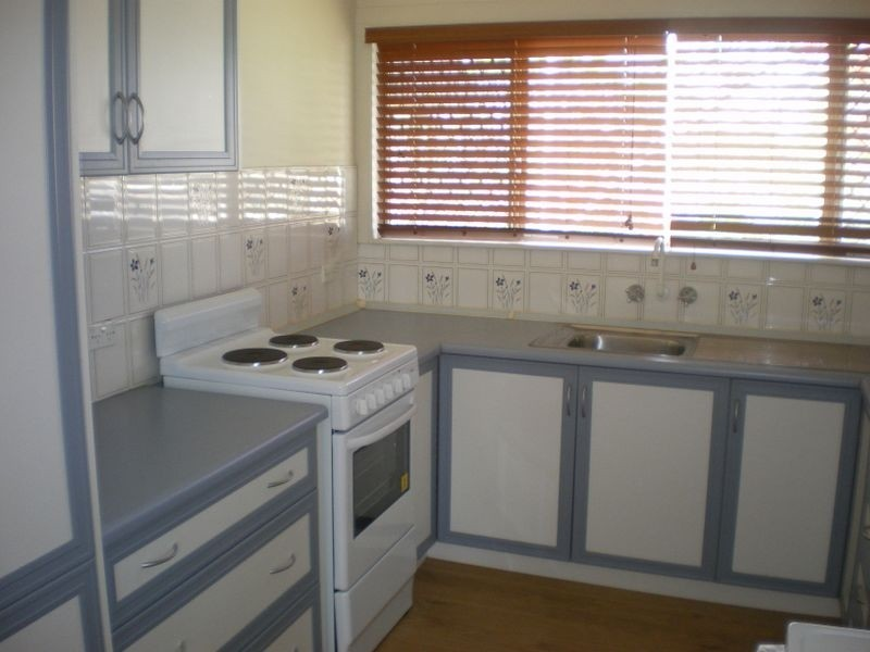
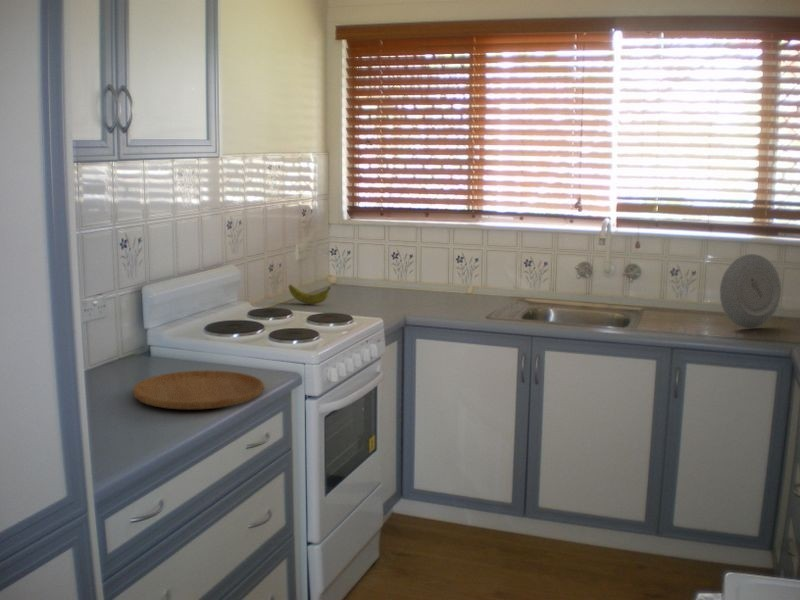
+ banana [288,283,332,305]
+ plate [719,253,782,329]
+ cutting board [132,370,265,411]
